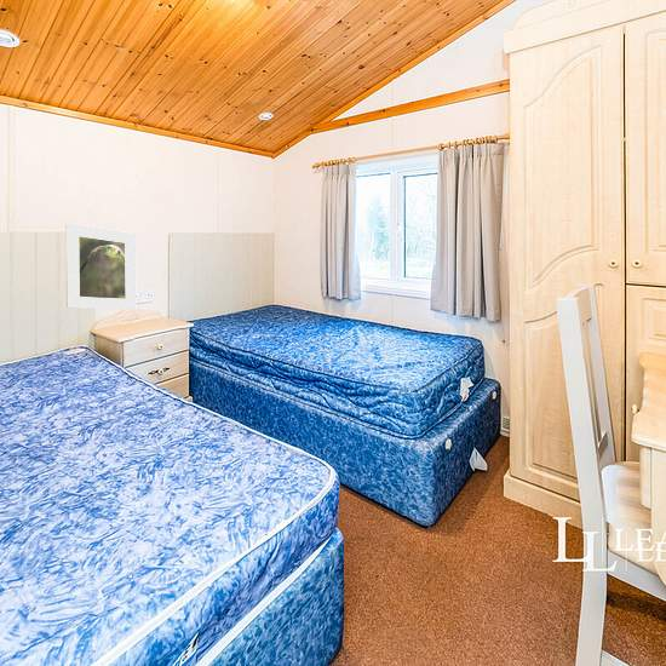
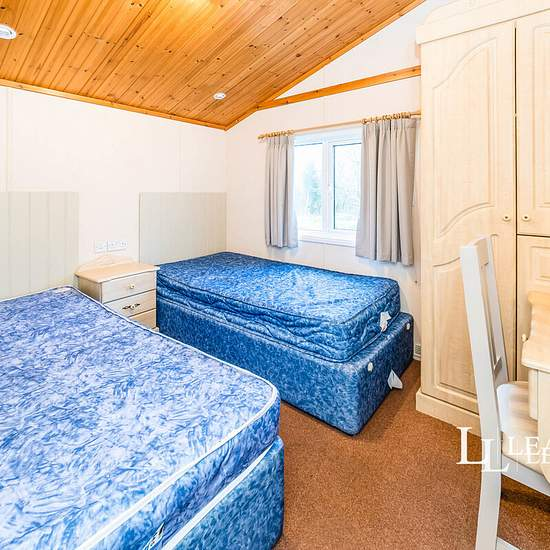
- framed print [64,222,137,311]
